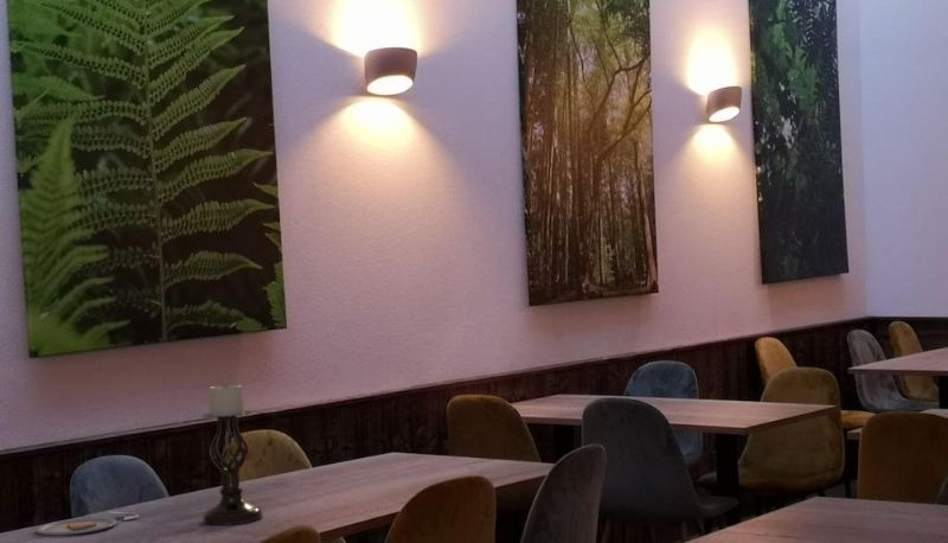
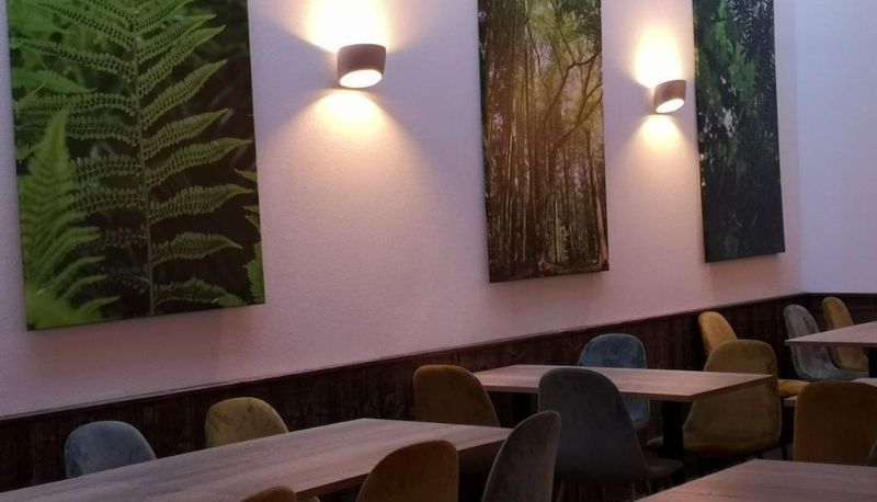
- candle holder [200,381,264,526]
- dinner plate [34,511,140,536]
